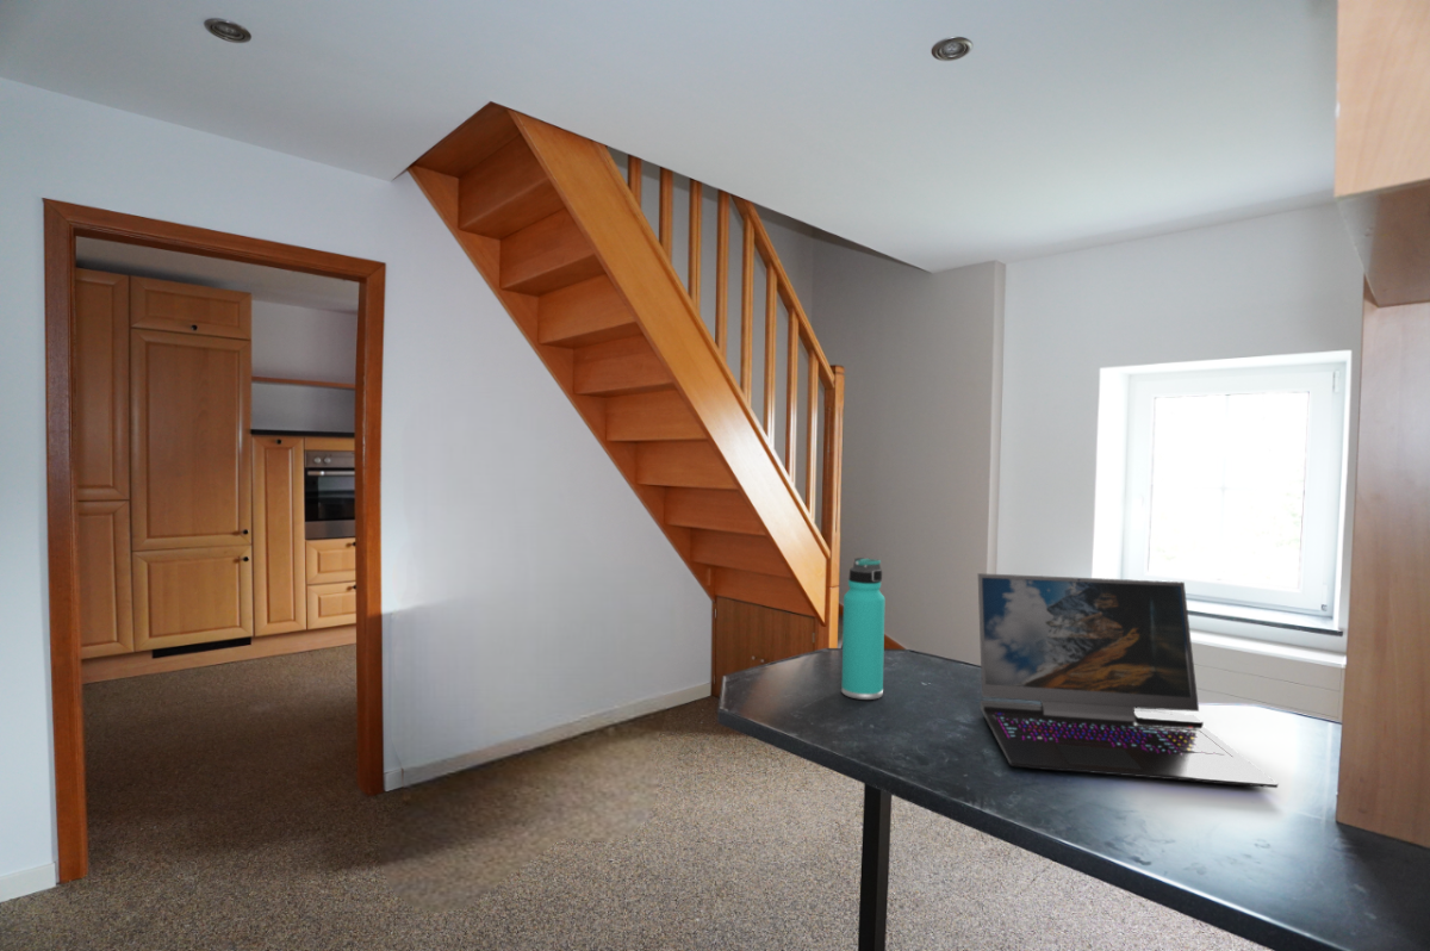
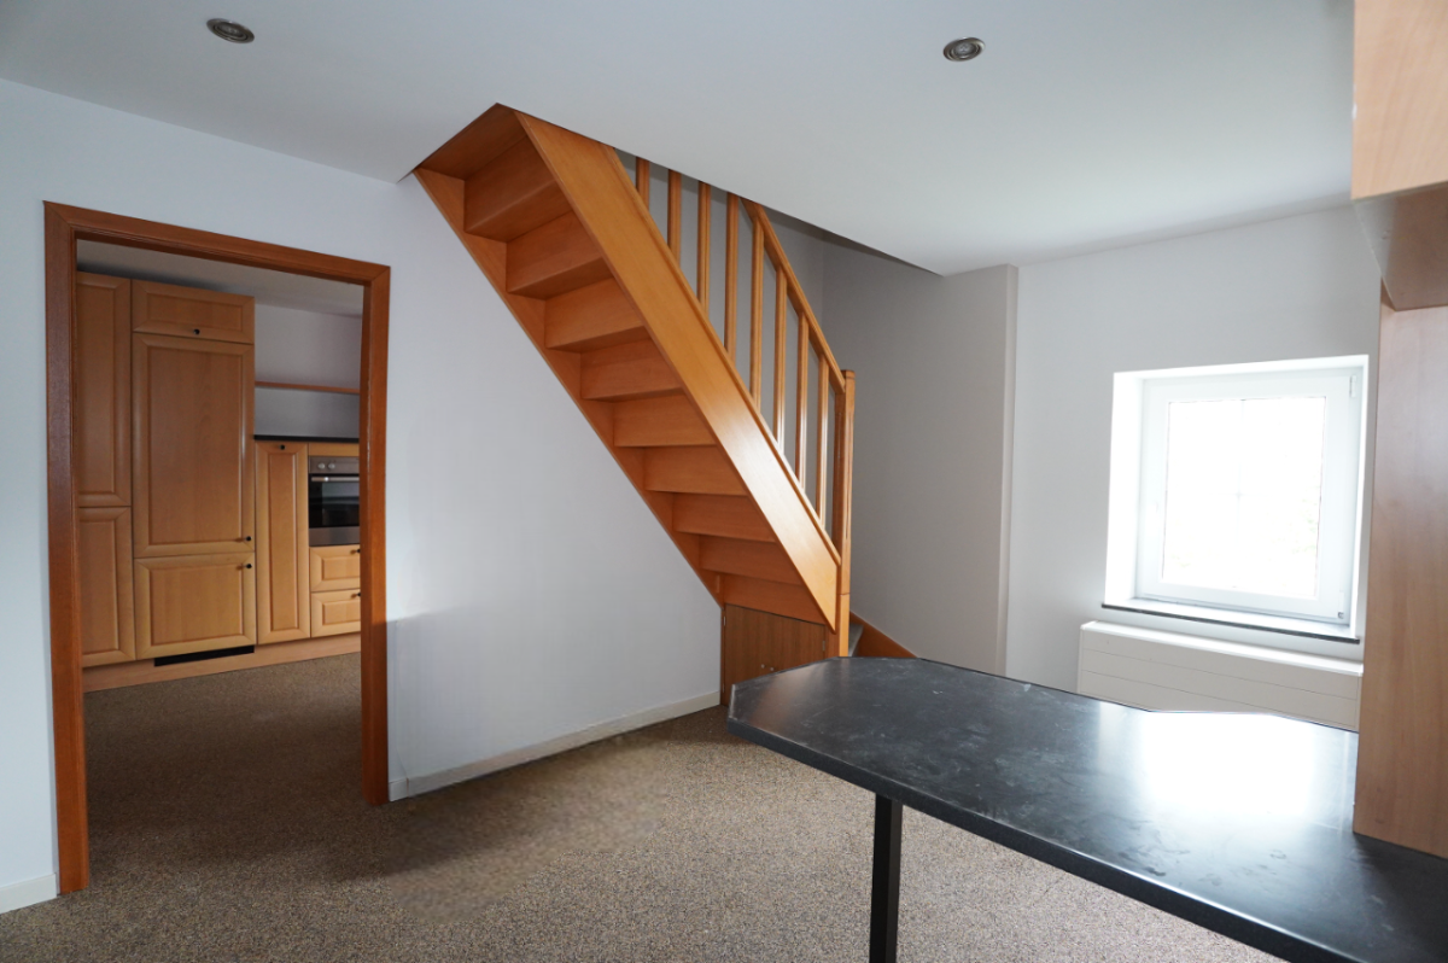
- laptop [977,572,1280,789]
- thermos bottle [840,557,885,701]
